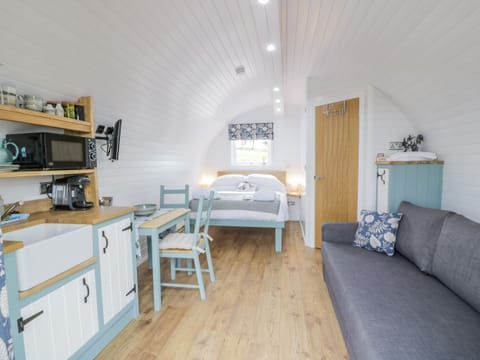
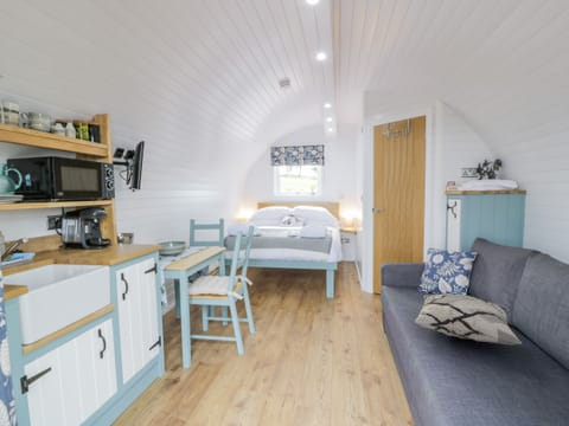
+ decorative pillow [414,292,523,347]
